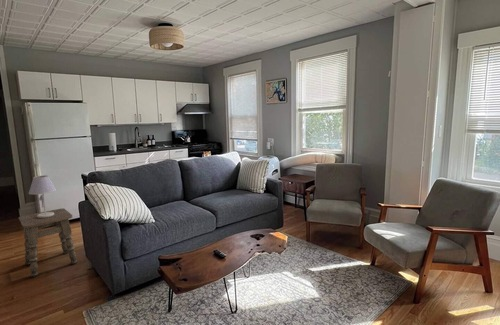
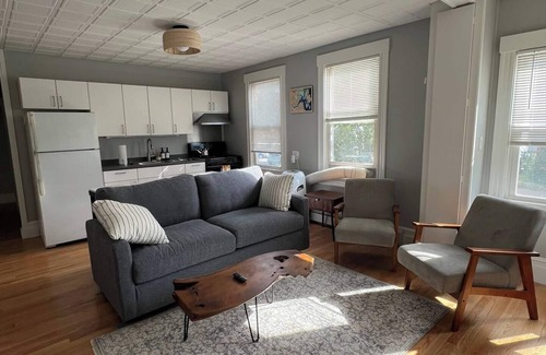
- table lamp [28,175,57,218]
- side table [18,207,78,278]
